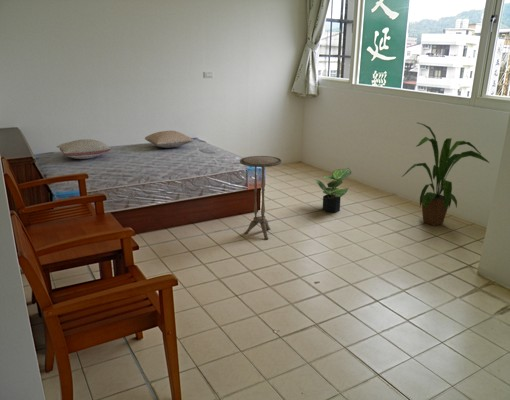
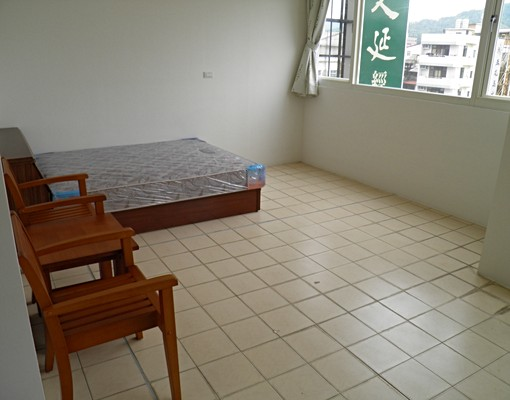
- house plant [401,122,490,227]
- side table [239,155,283,241]
- potted plant [314,167,352,214]
- pillow [144,130,195,149]
- pillow [56,138,112,160]
